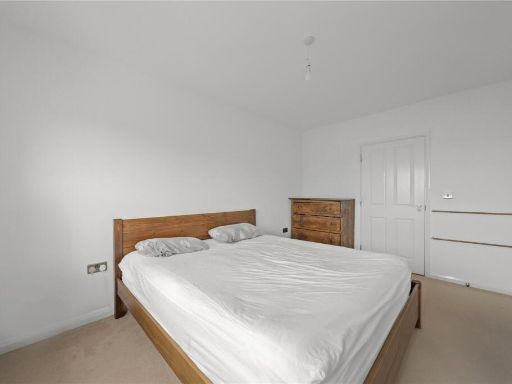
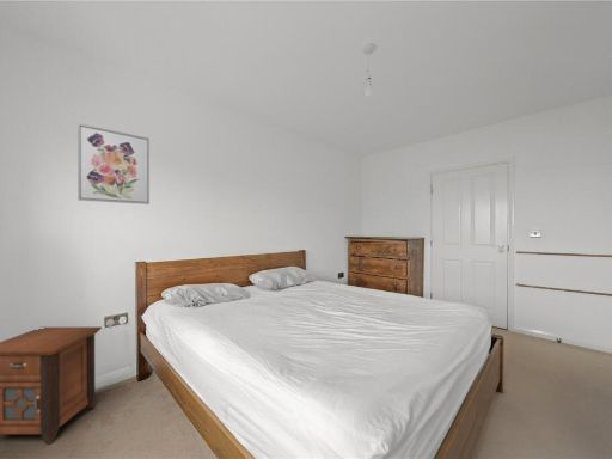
+ wall art [76,122,151,206]
+ nightstand [0,326,103,446]
